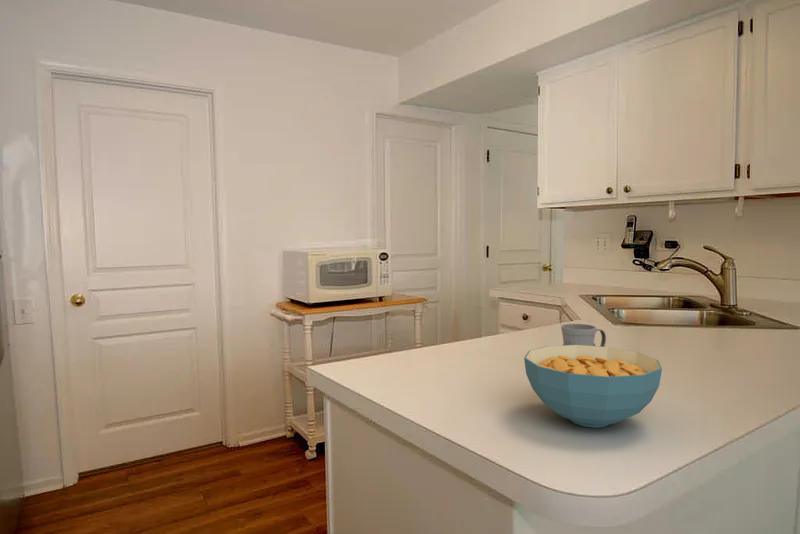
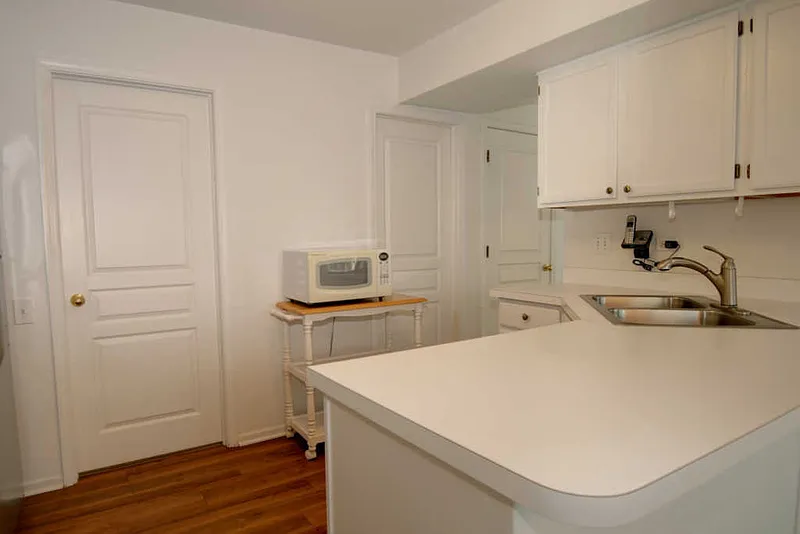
- cereal bowl [523,344,663,429]
- mug [560,323,607,347]
